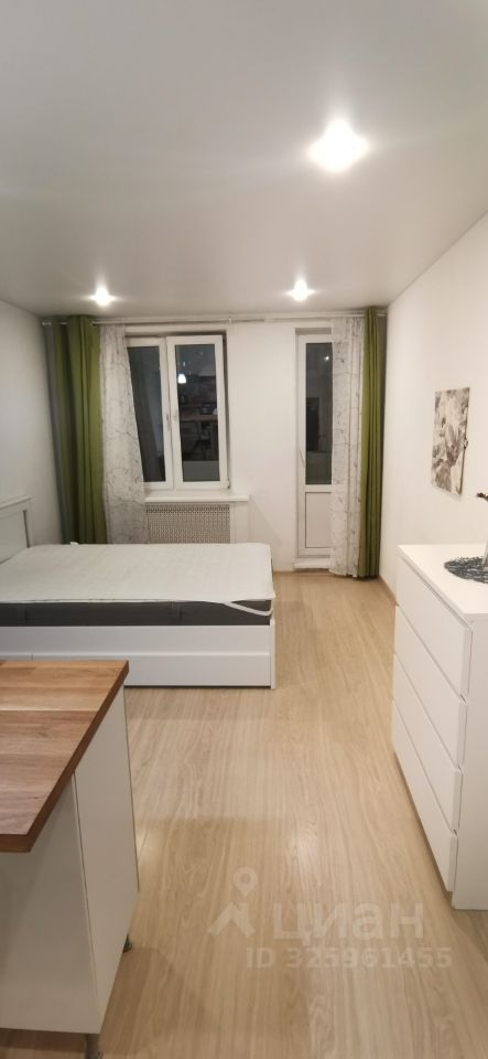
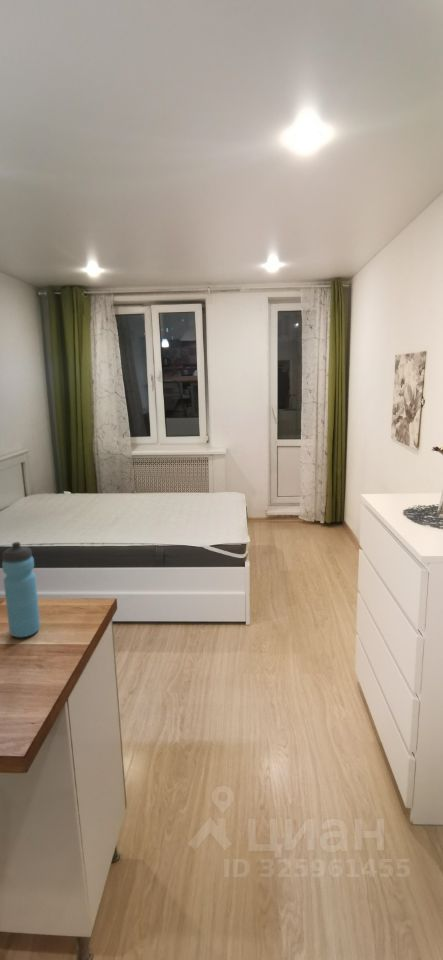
+ water bottle [1,541,41,638]
